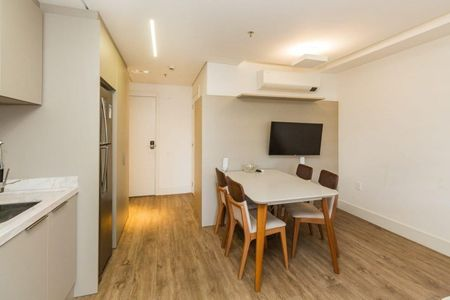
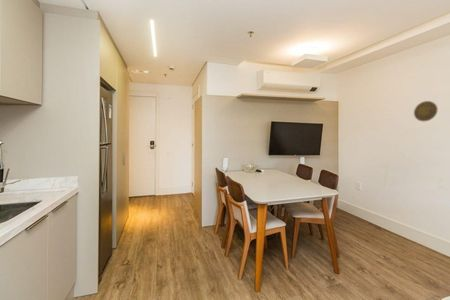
+ decorative plate [413,100,439,122]
